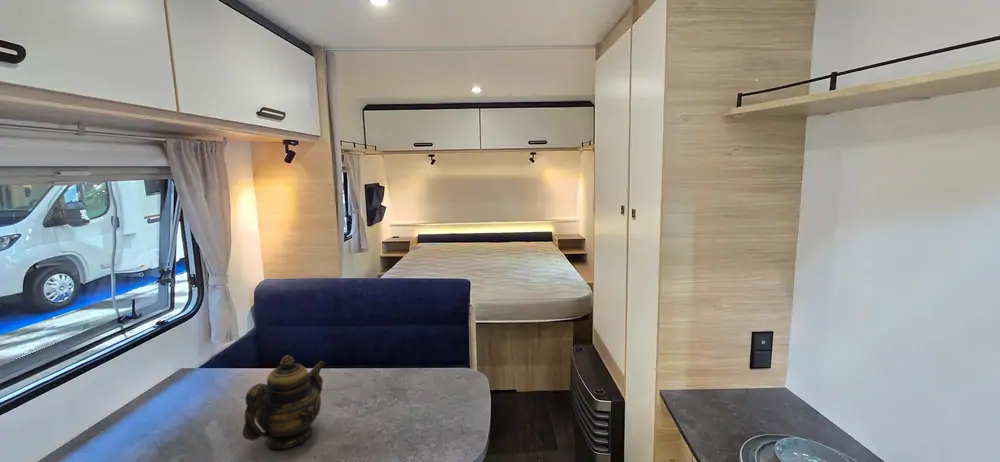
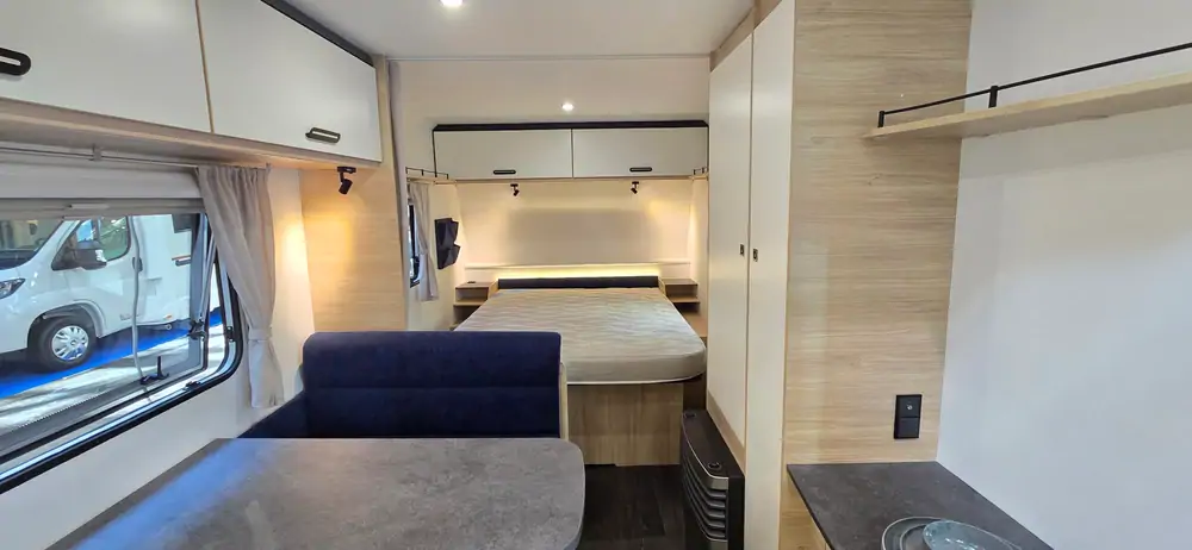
- teapot [241,354,326,450]
